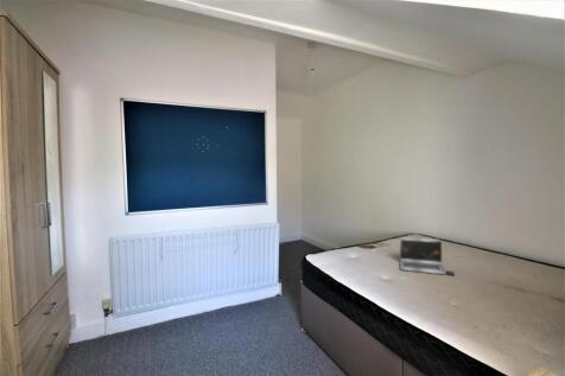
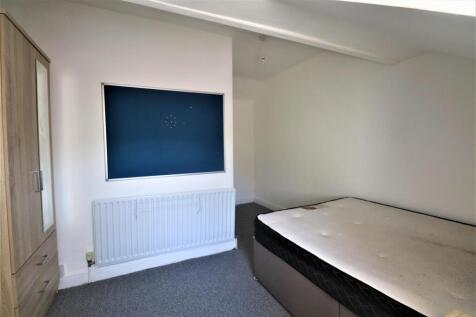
- laptop [399,236,456,276]
